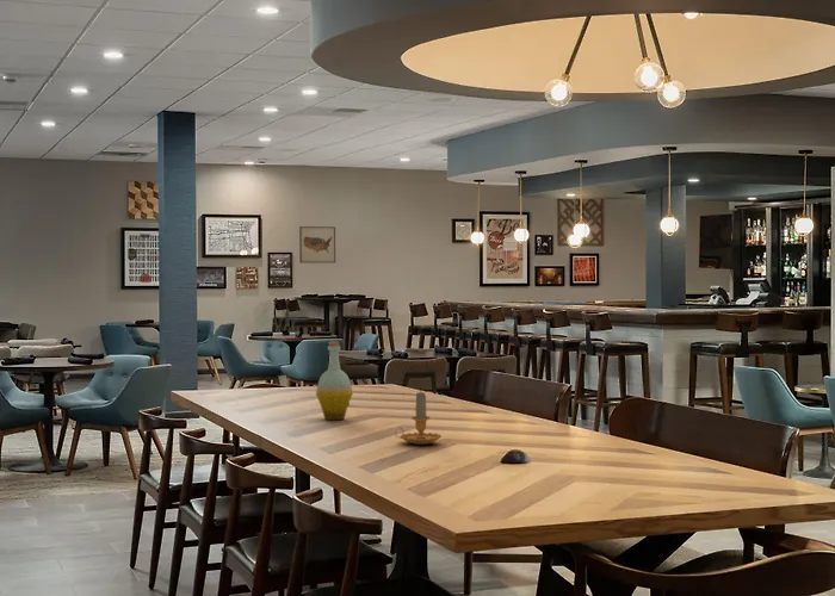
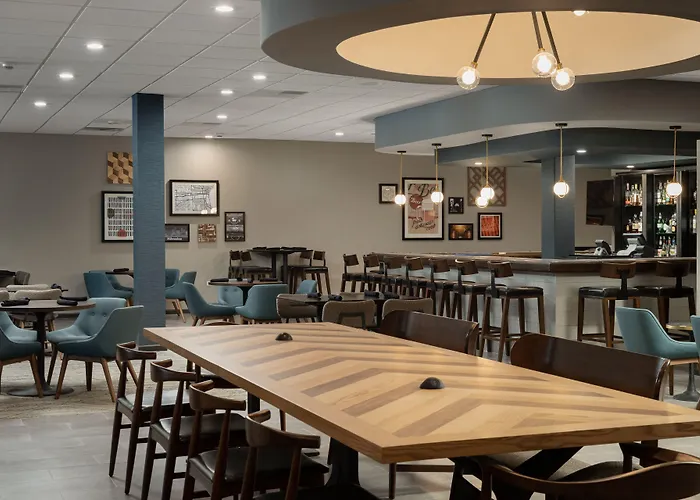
- wall art [298,225,336,263]
- candle [394,391,443,446]
- bottle [315,341,354,421]
